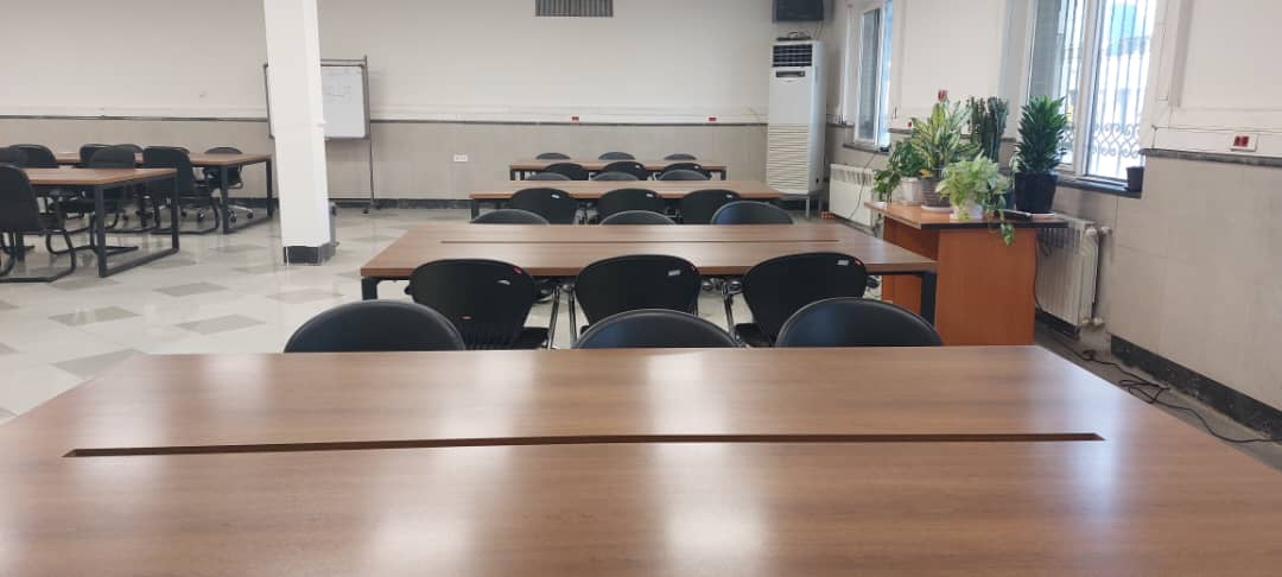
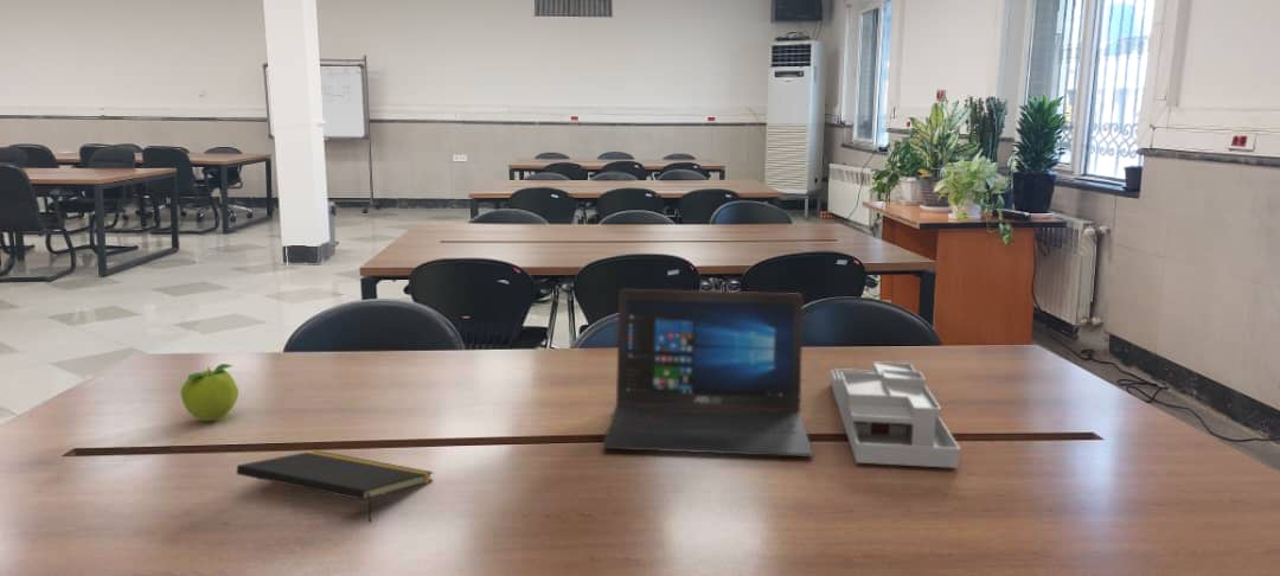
+ fruit [179,363,239,423]
+ notepad [236,449,435,523]
+ desk organizer [830,360,961,469]
+ laptop [601,288,814,457]
